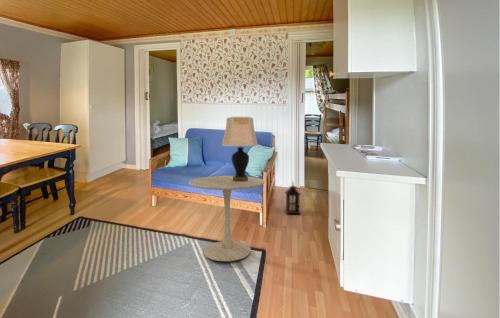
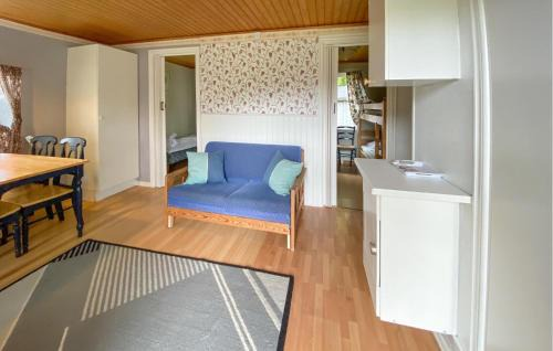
- lantern [284,180,302,215]
- side table [188,175,265,262]
- table lamp [221,116,259,182]
